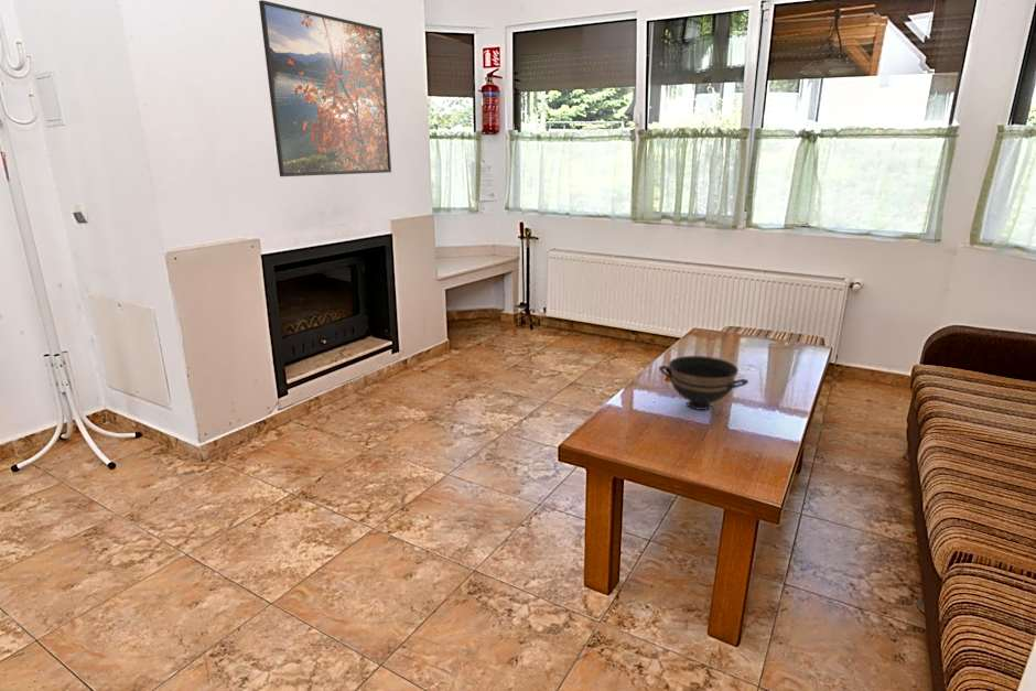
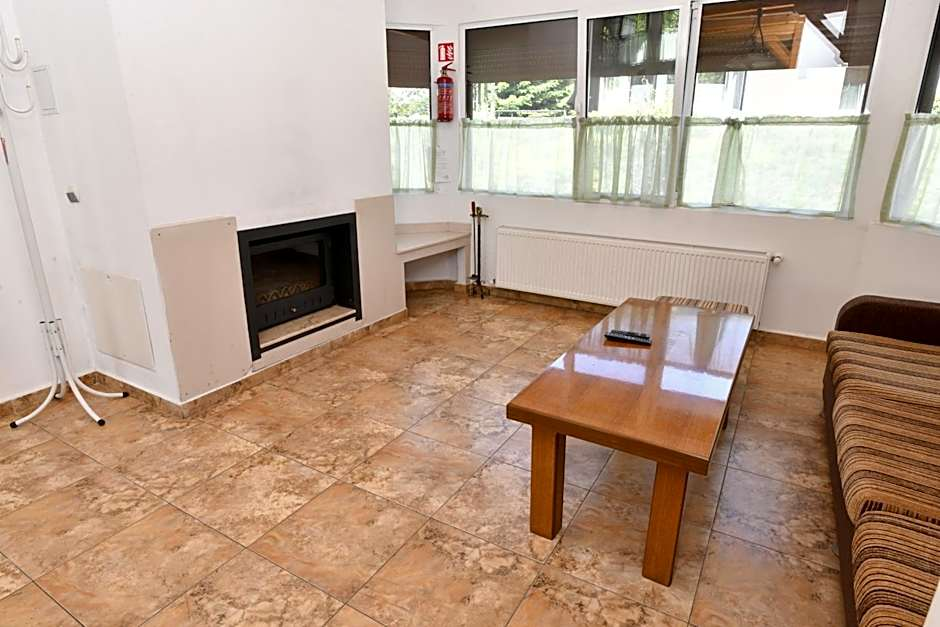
- bowl [658,355,749,411]
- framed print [258,0,392,177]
